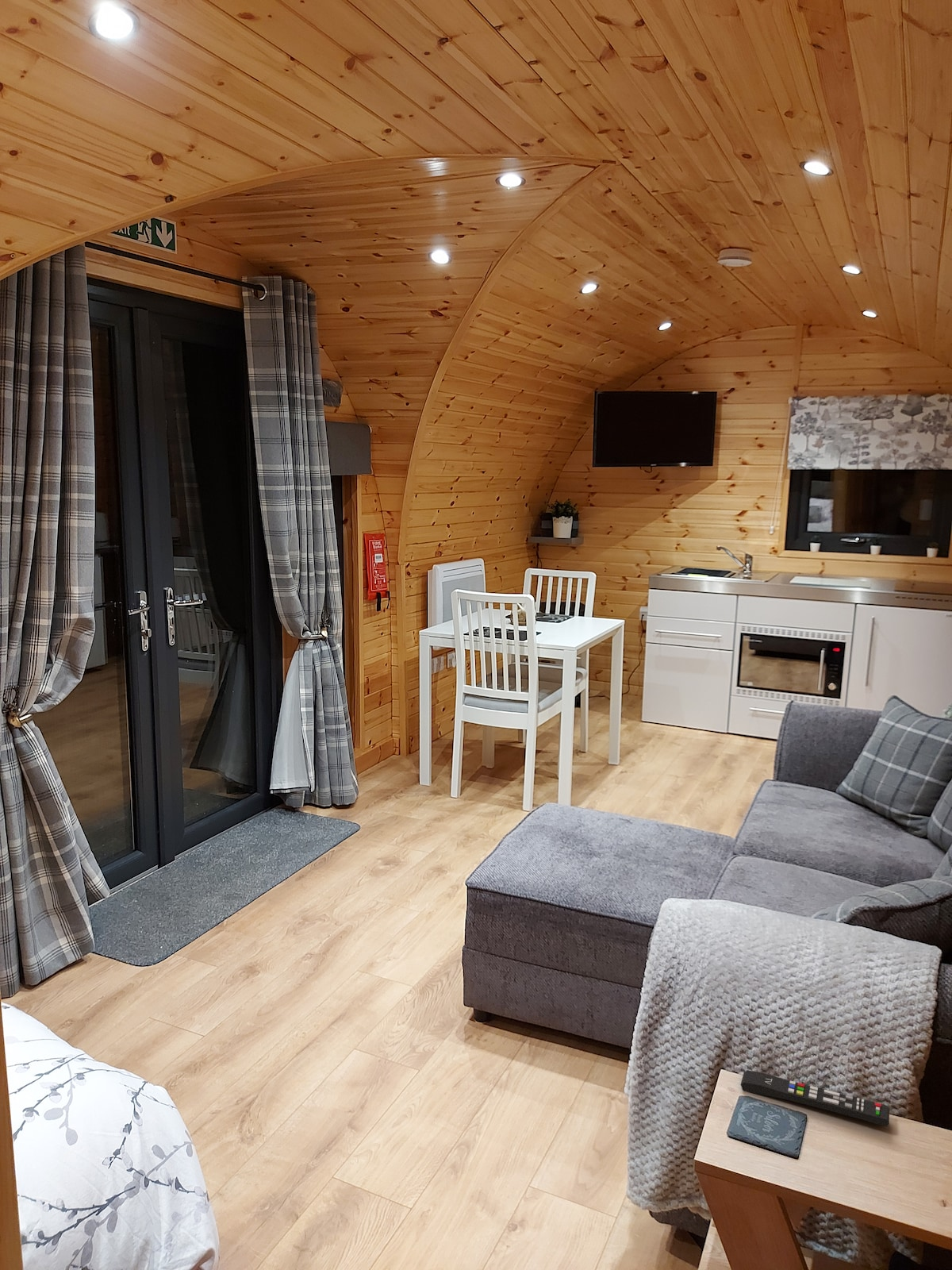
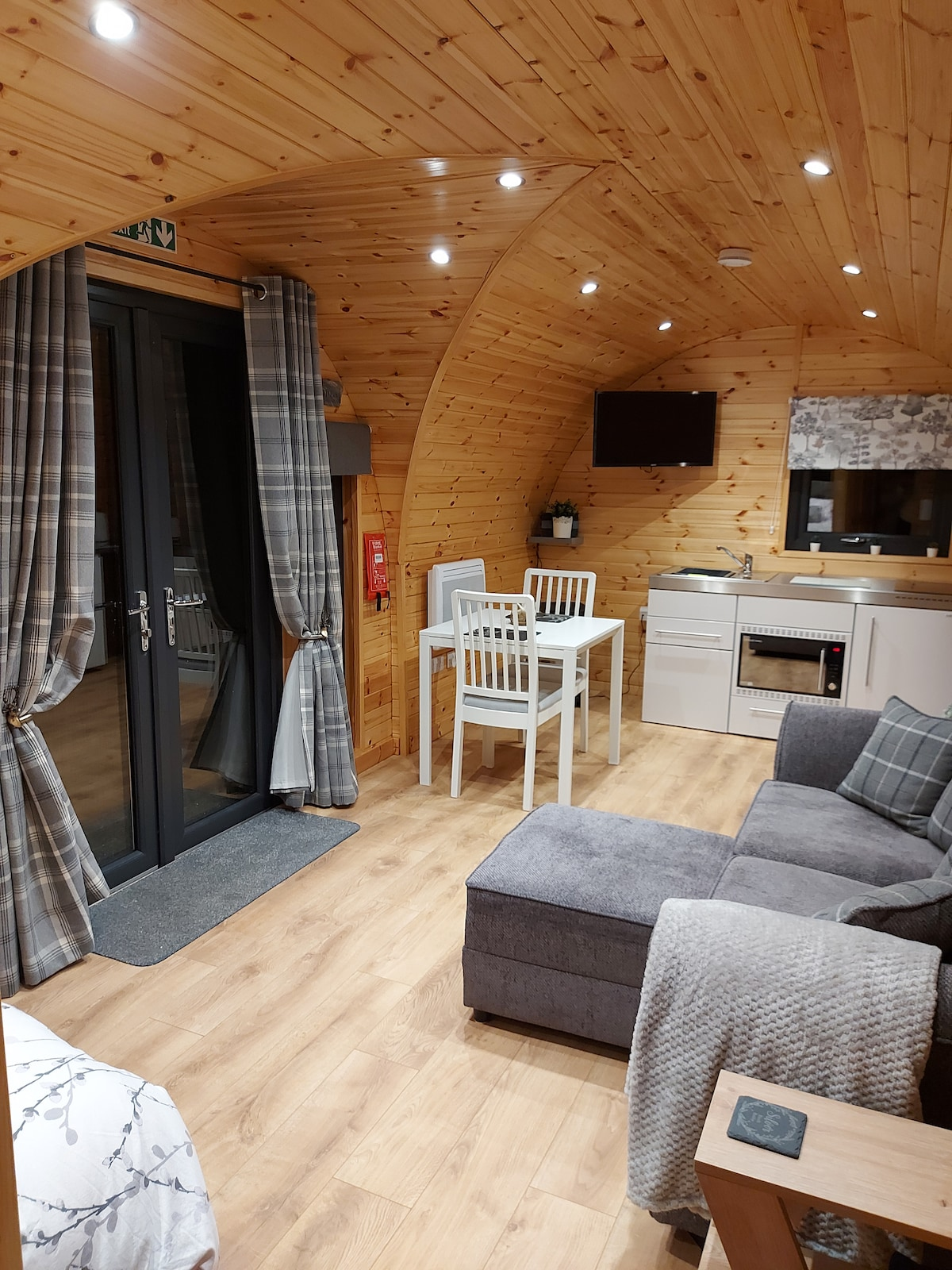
- remote control [740,1069,890,1127]
